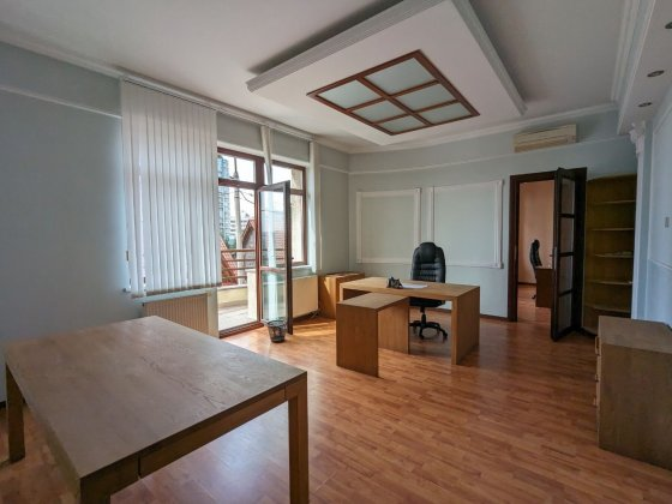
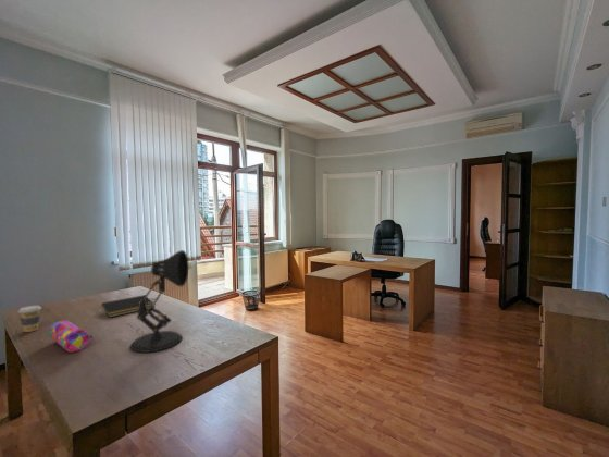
+ notepad [100,294,156,319]
+ coffee cup [17,305,42,333]
+ desk lamp [129,249,189,354]
+ pencil case [48,319,94,354]
